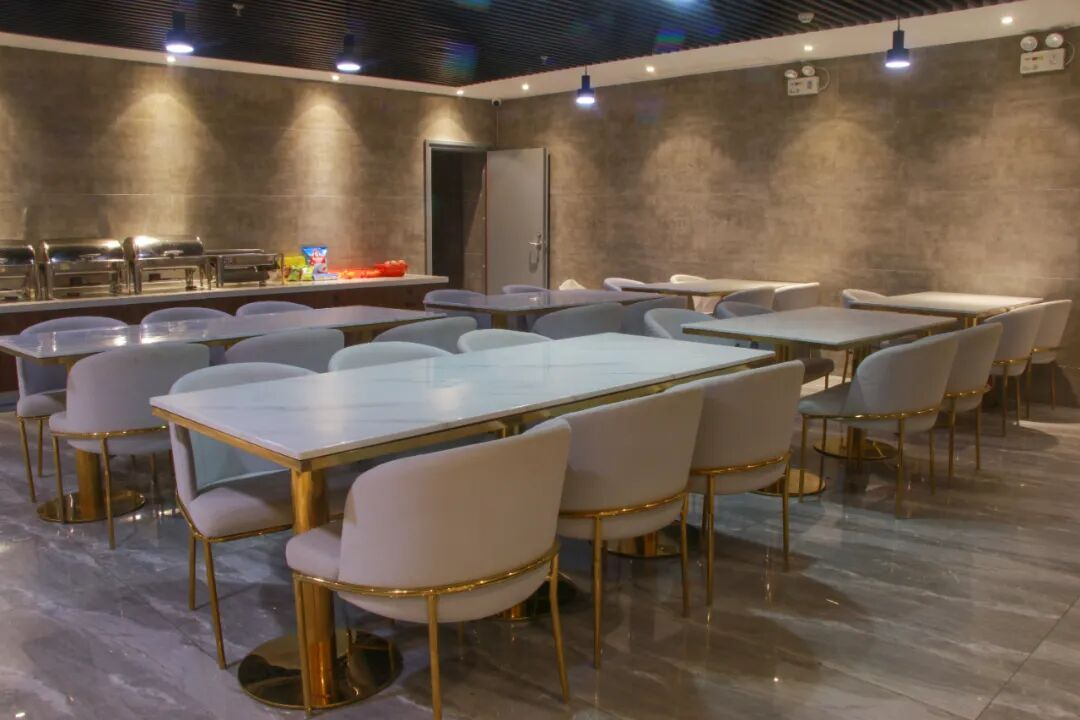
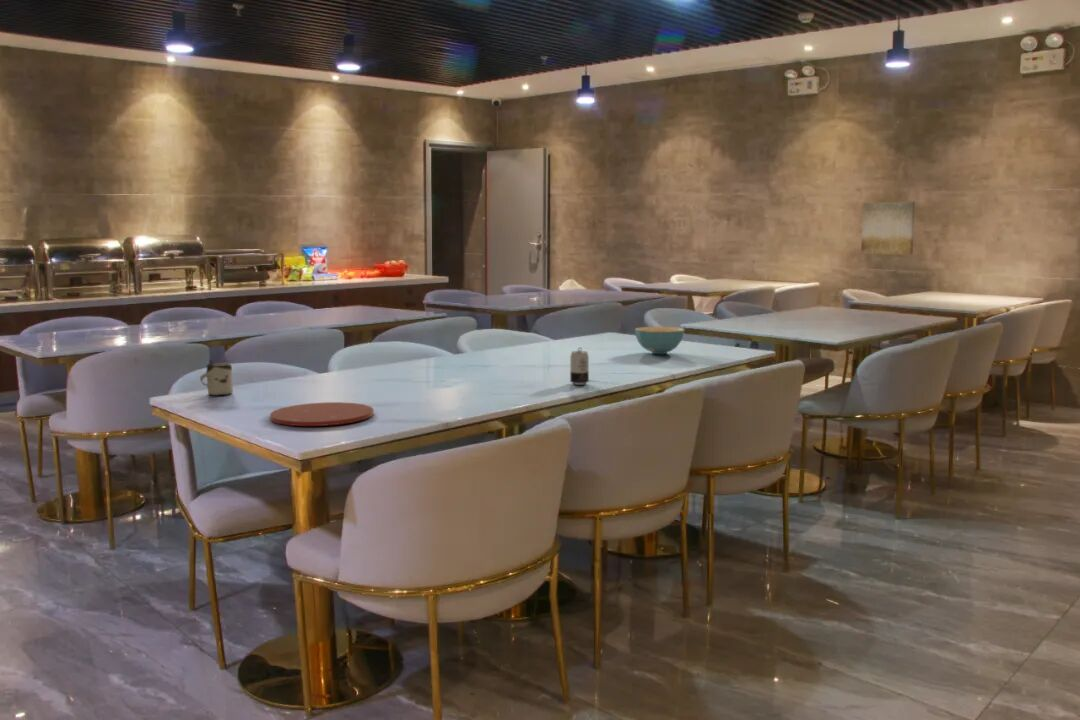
+ cereal bowl [634,326,686,355]
+ beverage can [569,347,590,386]
+ wall art [860,201,916,255]
+ cup [199,362,234,397]
+ plate [269,401,375,427]
